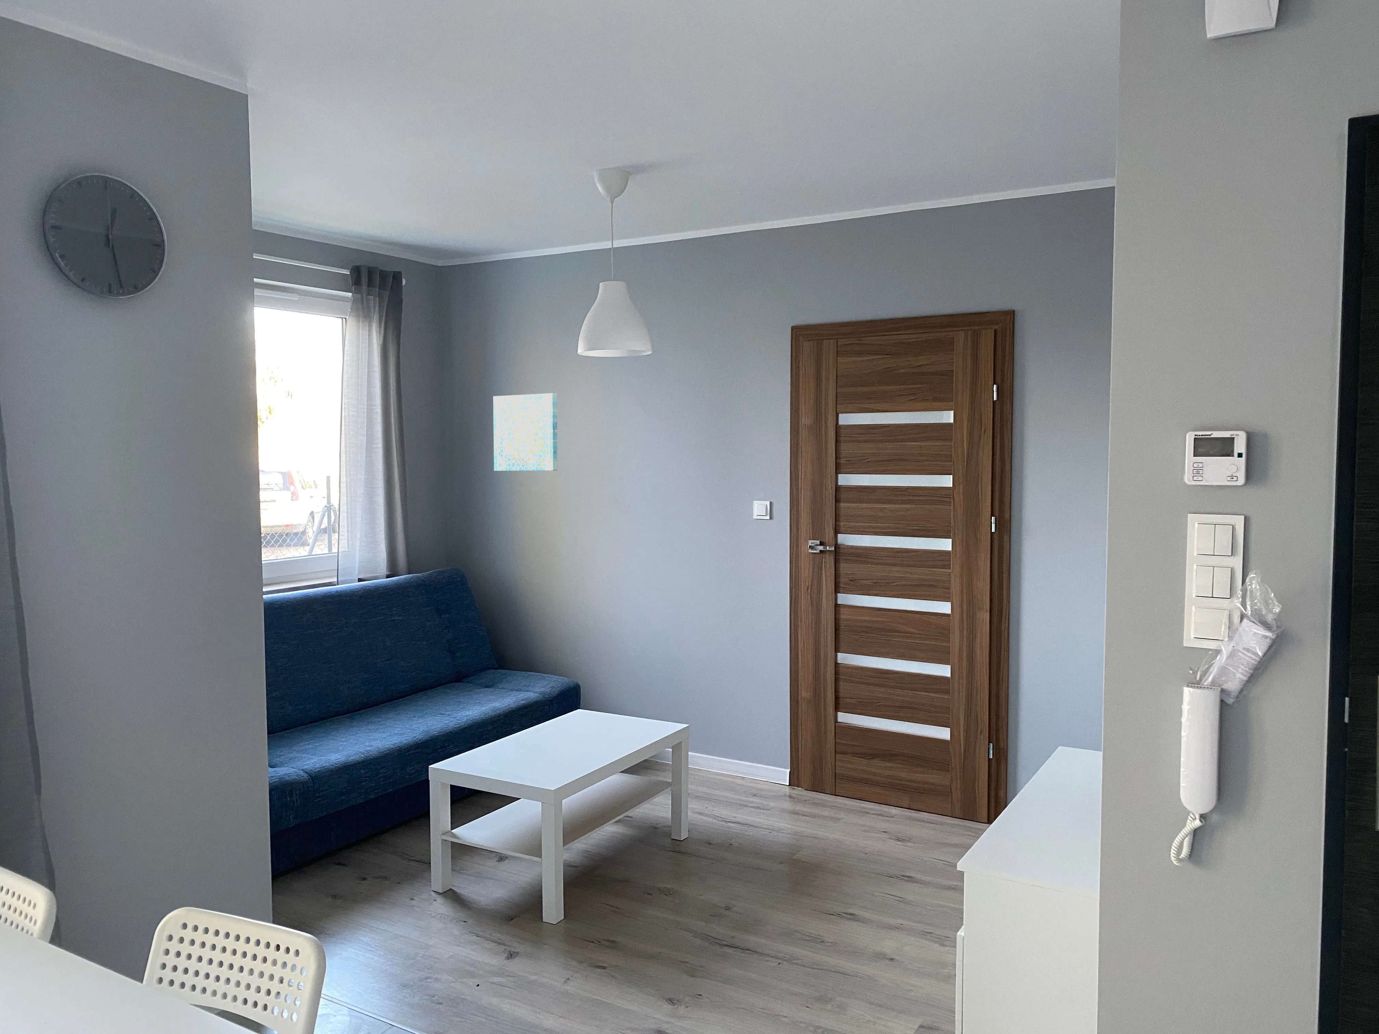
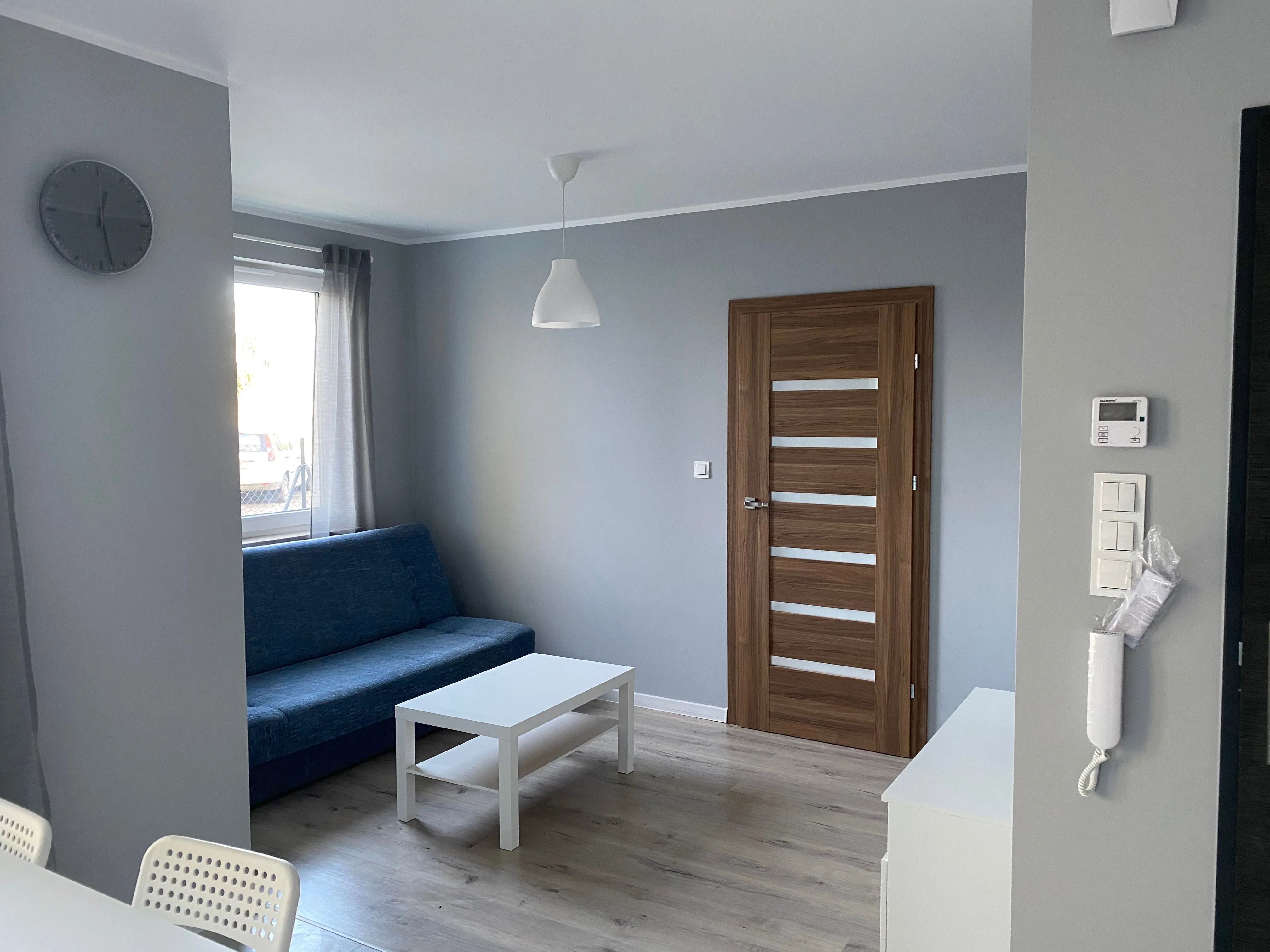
- wall art [493,393,558,471]
